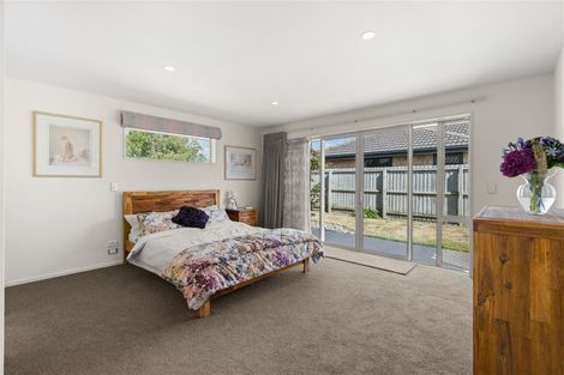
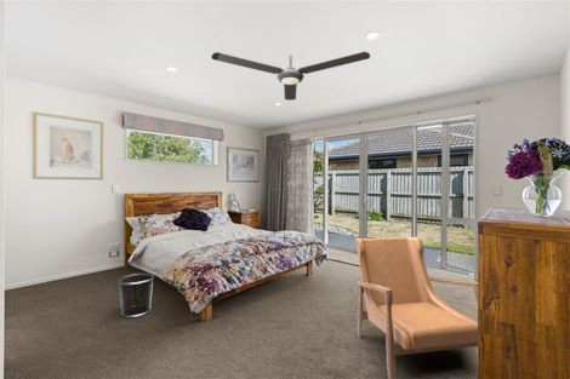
+ armchair [354,236,479,379]
+ ceiling fan [210,51,371,102]
+ waste bin [118,272,155,318]
